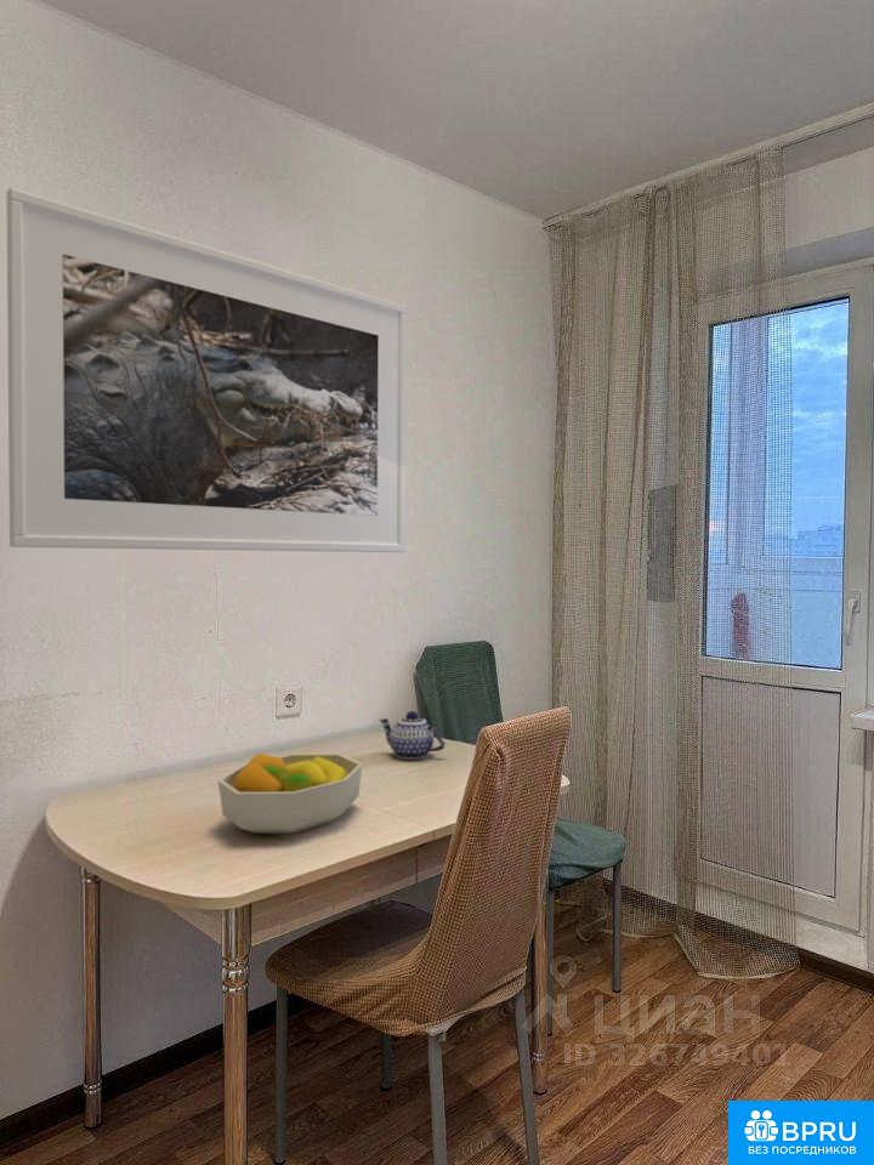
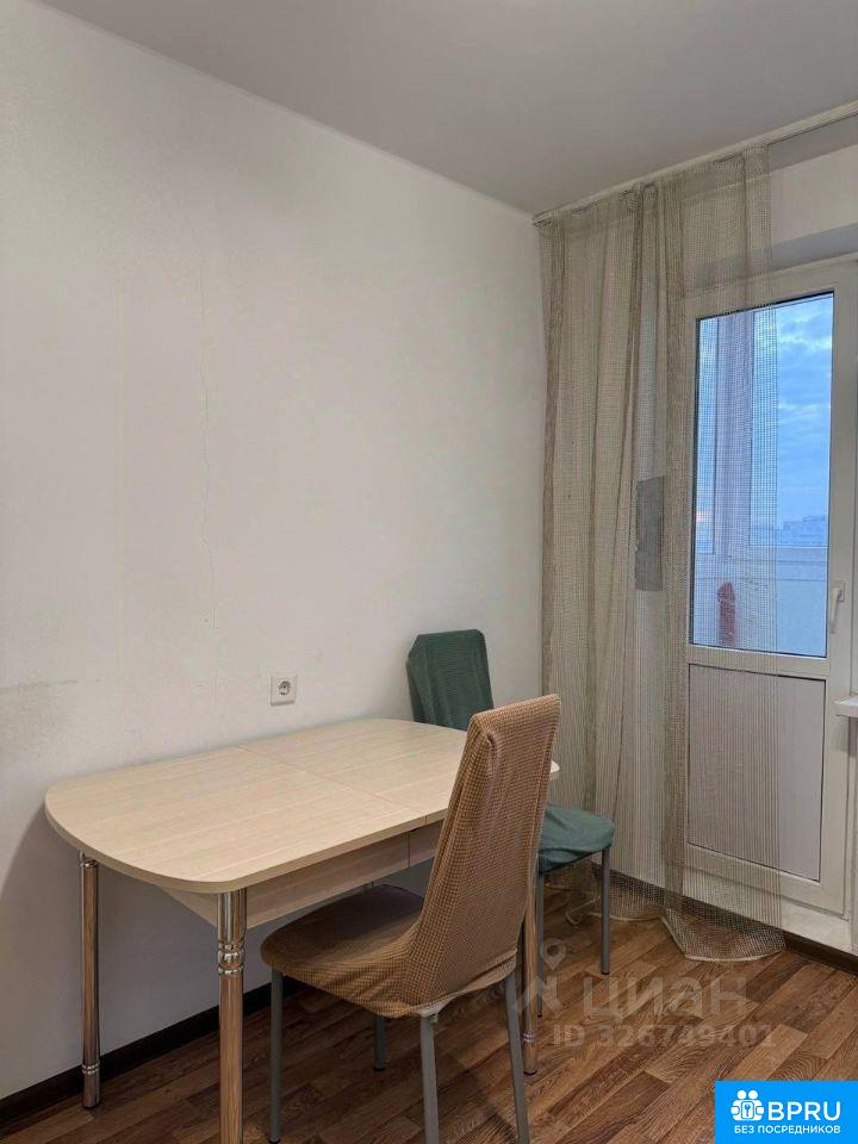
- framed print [6,187,408,553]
- fruit bowl [216,752,364,835]
- teapot [378,710,447,761]
